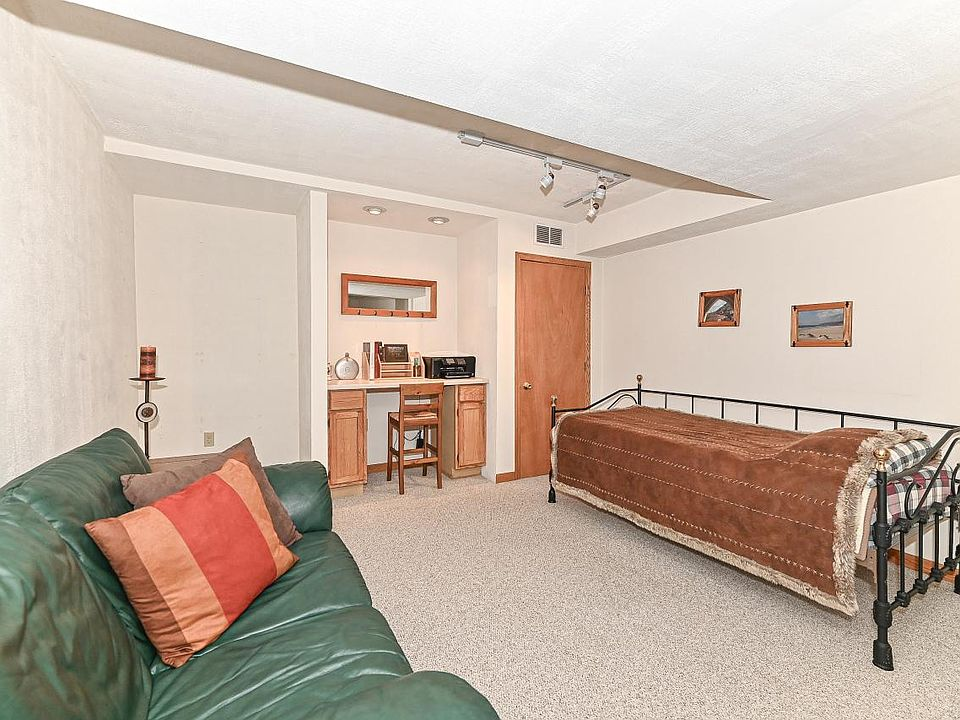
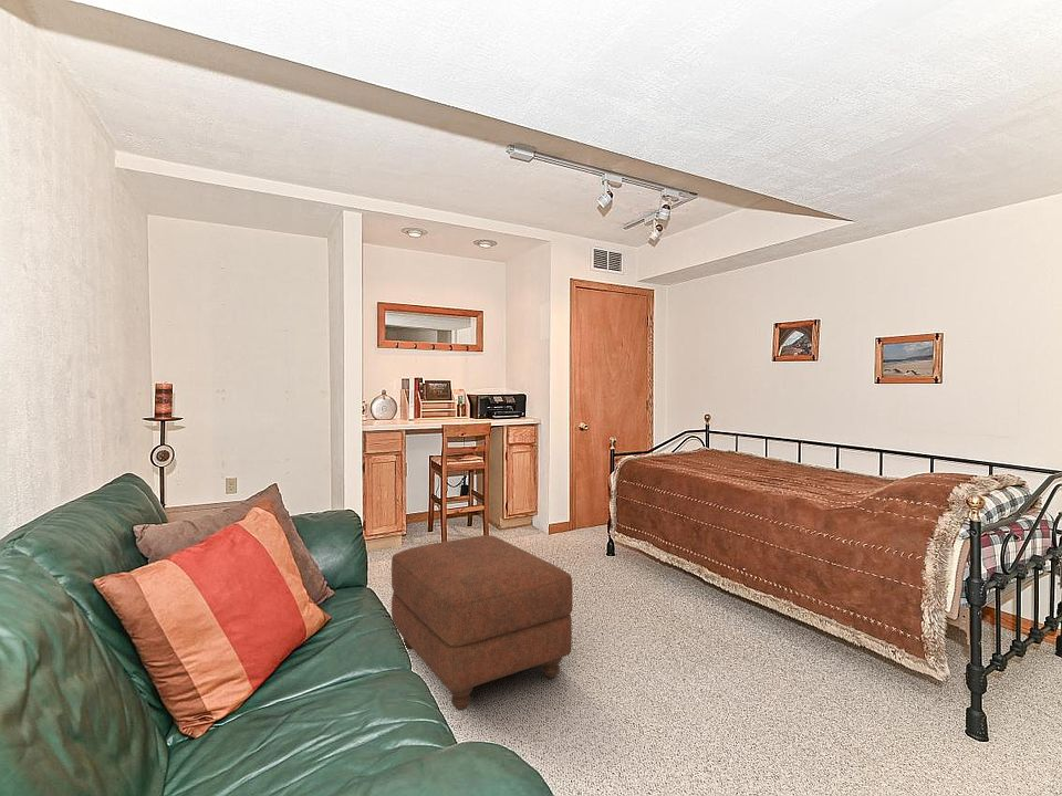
+ ottoman [391,534,573,711]
